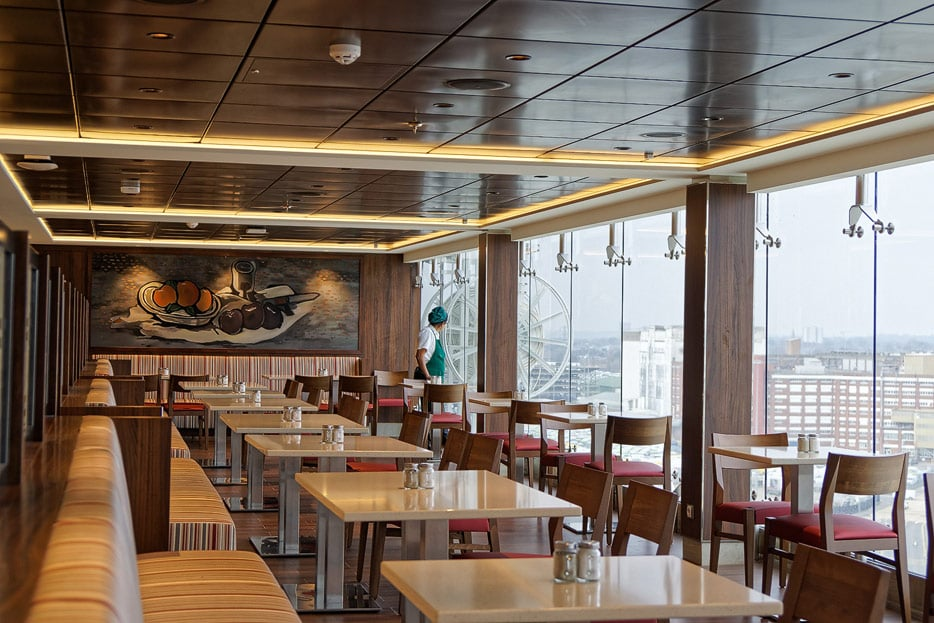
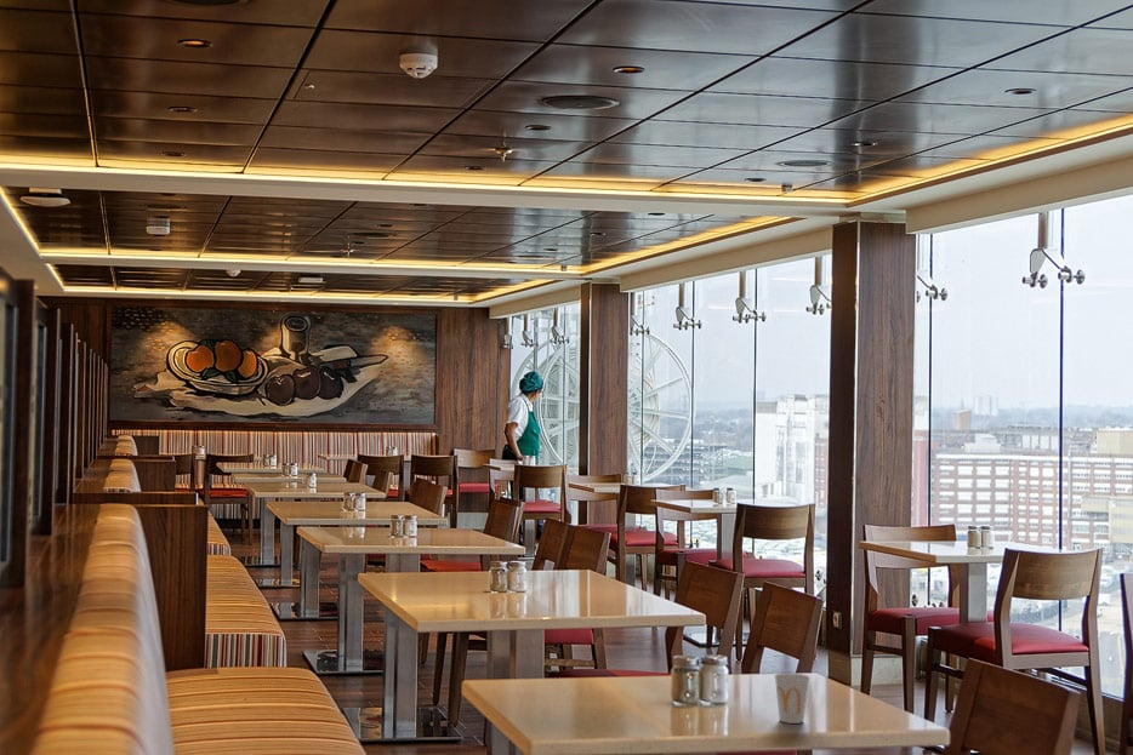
+ cup [773,671,812,725]
